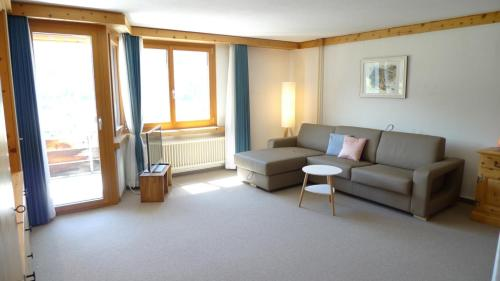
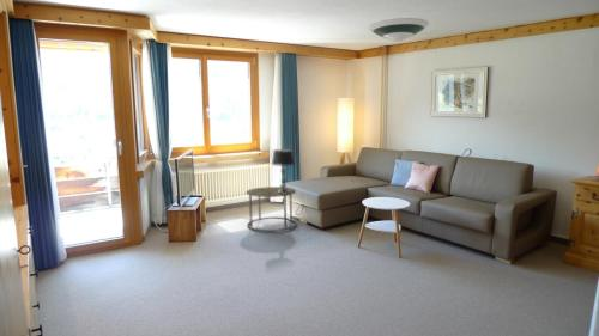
+ side table [244,185,297,233]
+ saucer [368,17,430,43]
+ table lamp [271,148,296,194]
